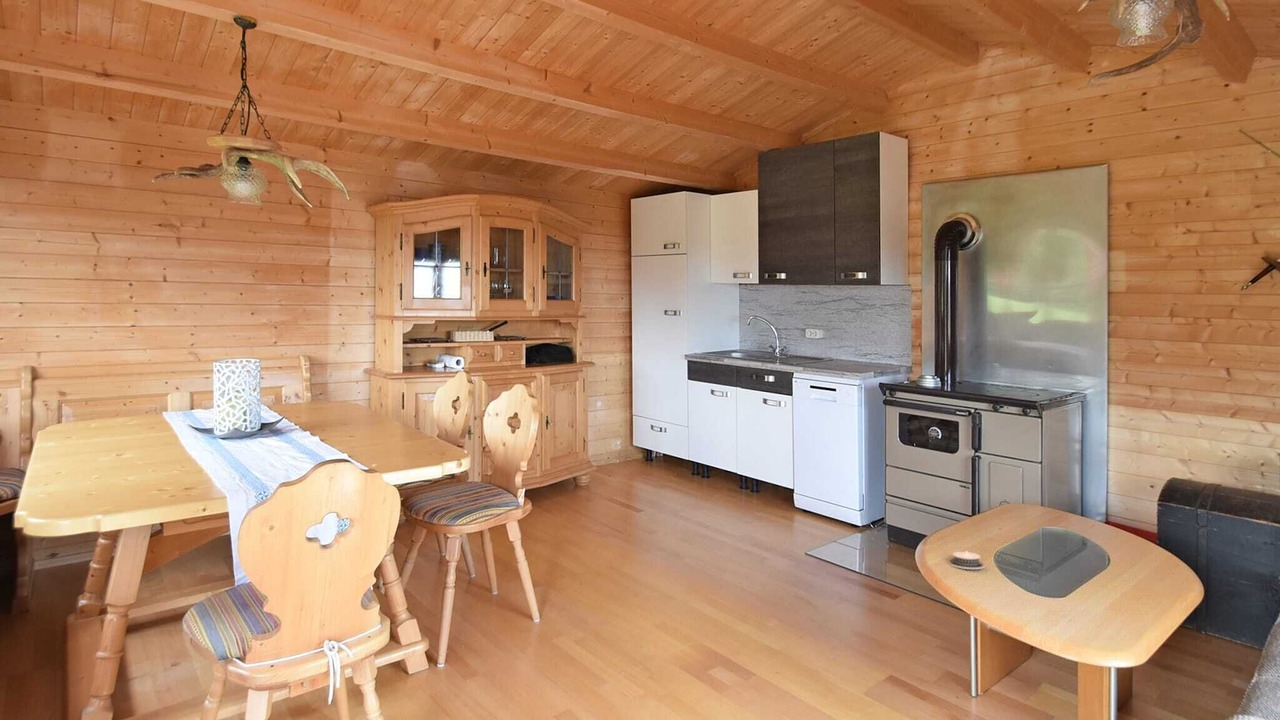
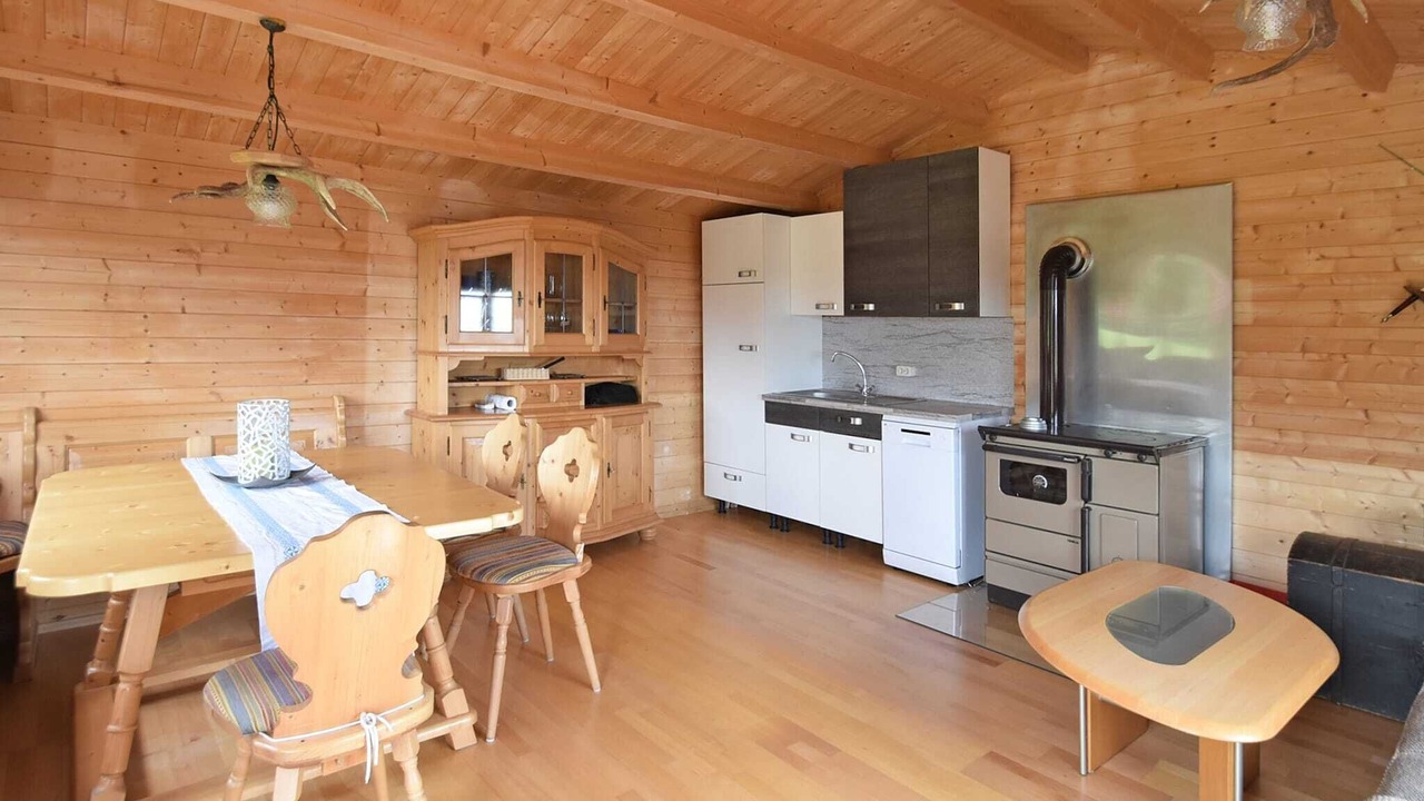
- architectural model [947,548,986,570]
